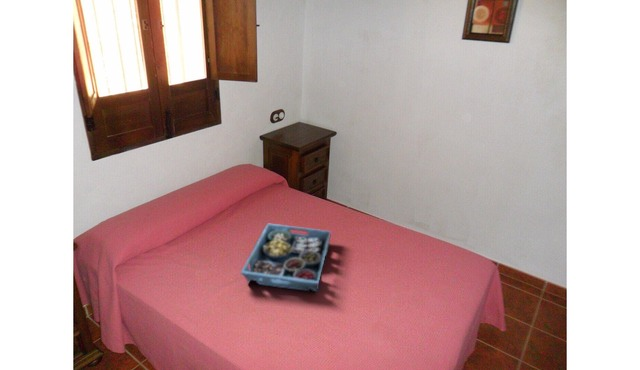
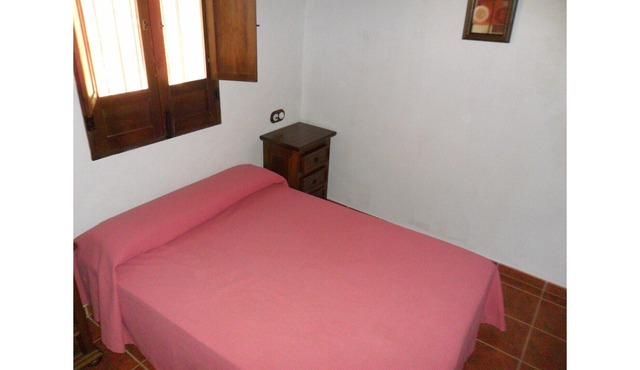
- serving tray [239,223,332,293]
